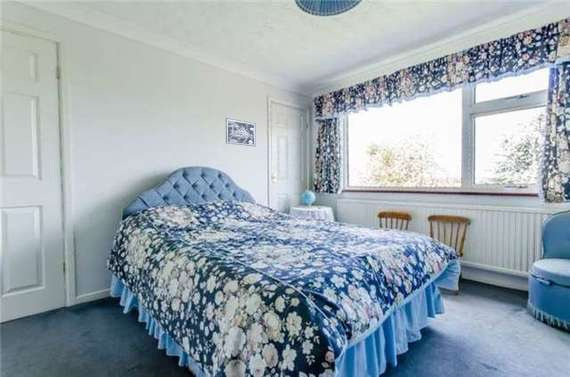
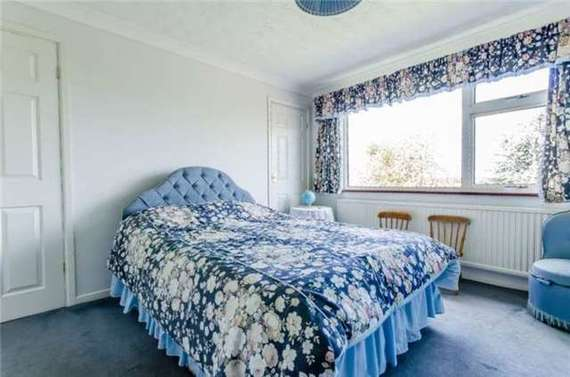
- wall art [225,117,257,147]
